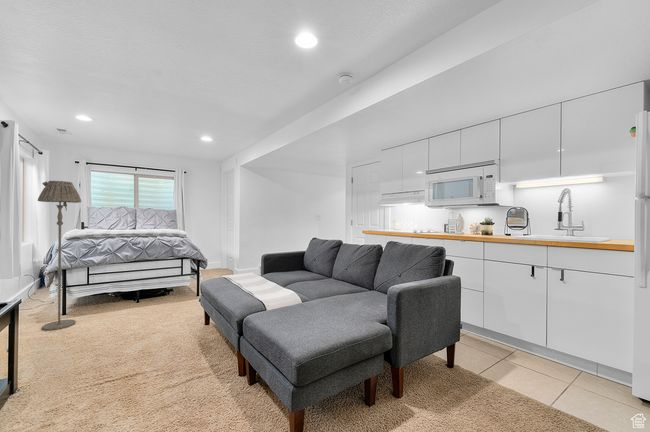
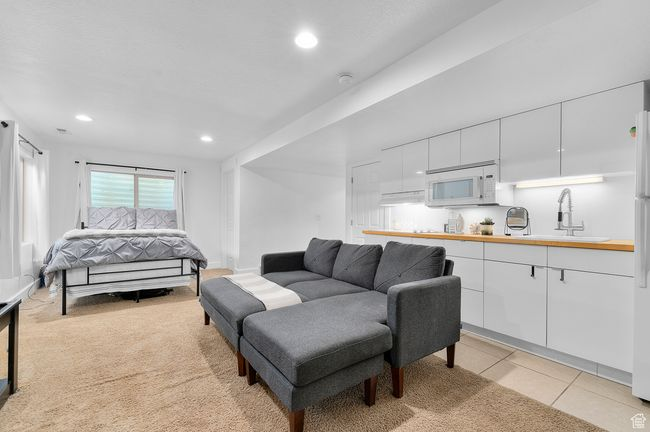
- floor lamp [37,180,82,331]
